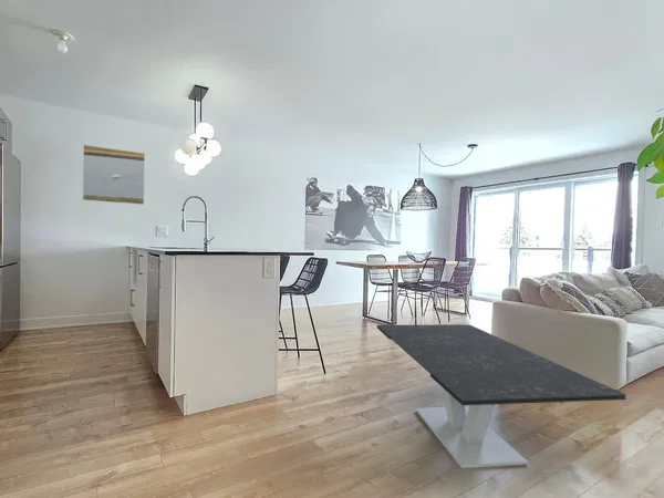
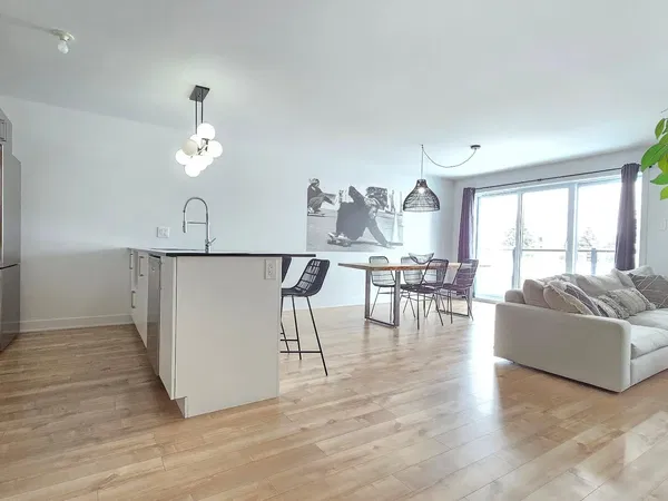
- coffee table [376,323,627,469]
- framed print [82,144,146,206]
